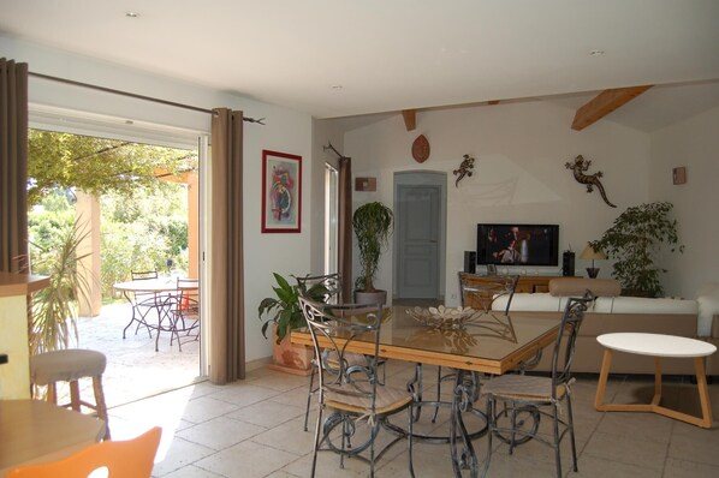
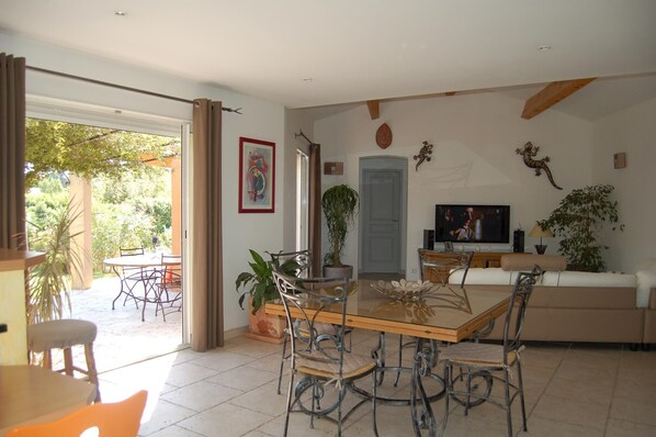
- coffee table [593,331,718,429]
